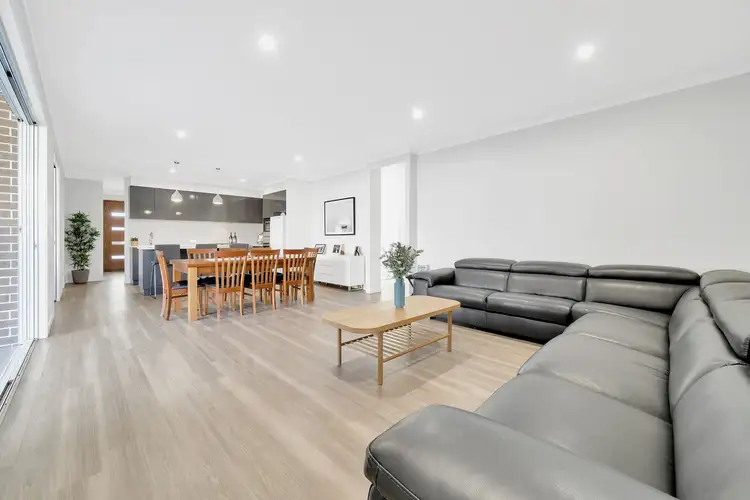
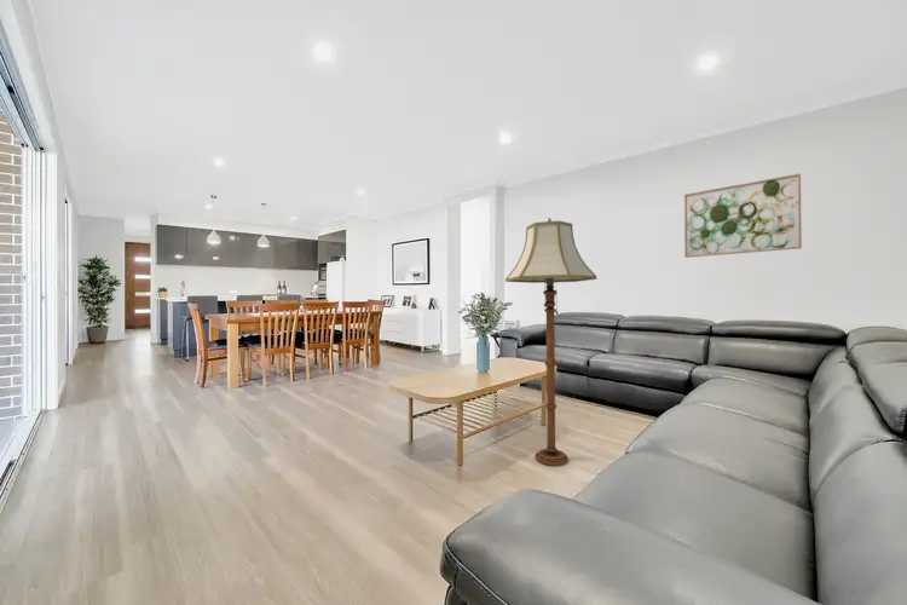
+ wall art [683,173,803,259]
+ floor lamp [504,217,597,467]
